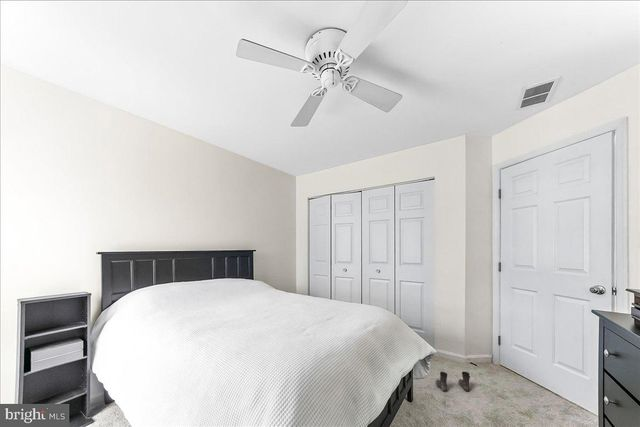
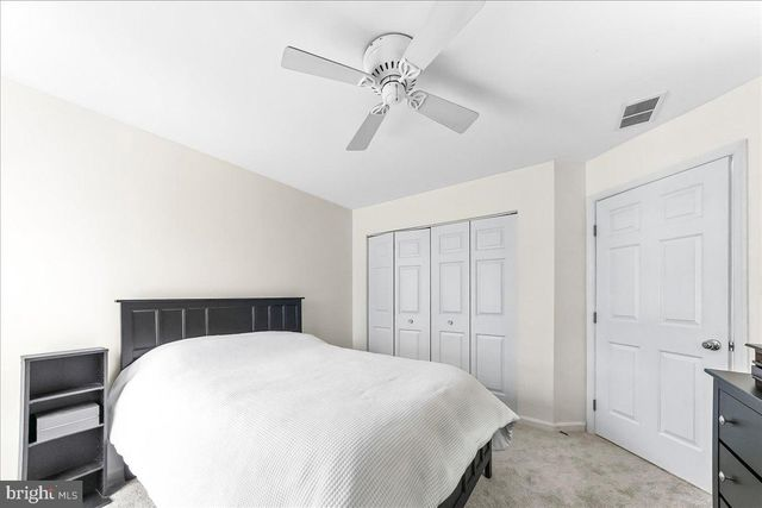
- boots [435,371,471,393]
